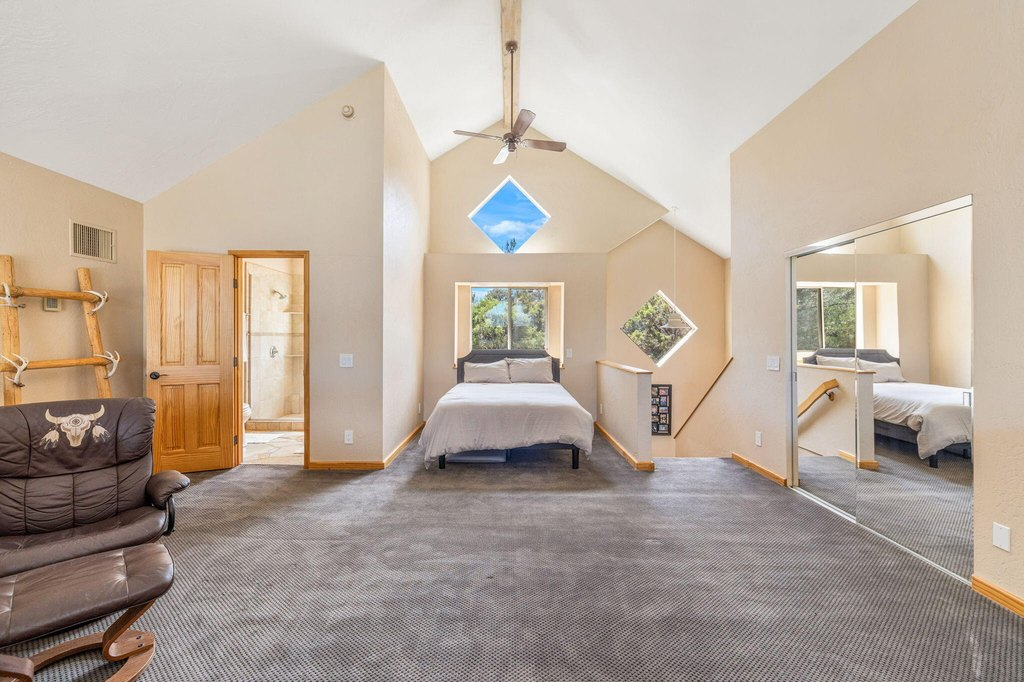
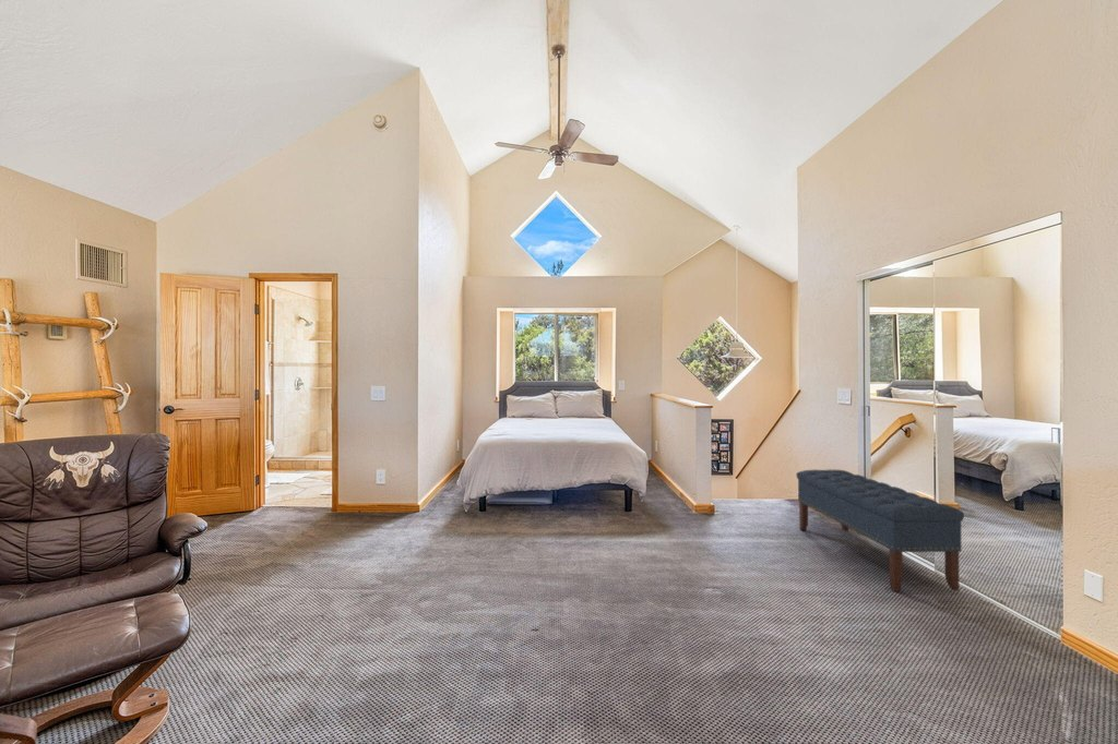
+ bench [795,469,965,592]
